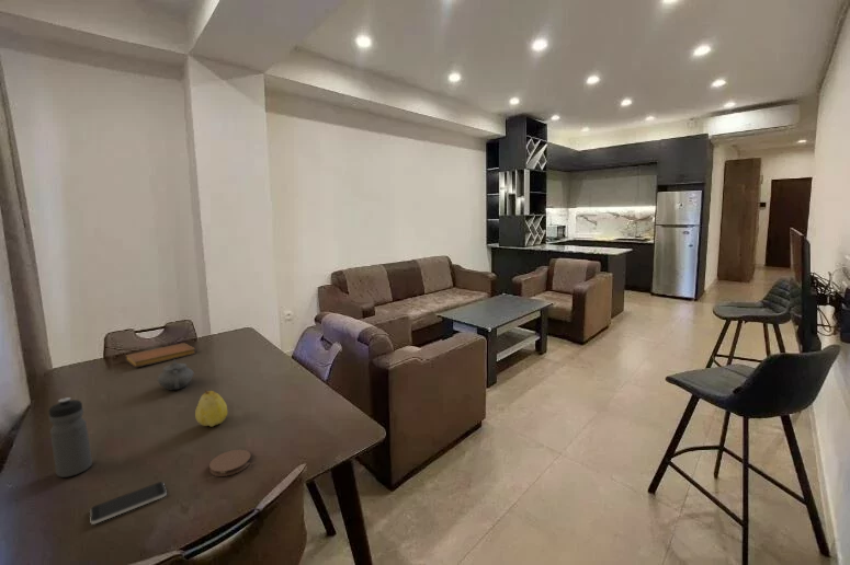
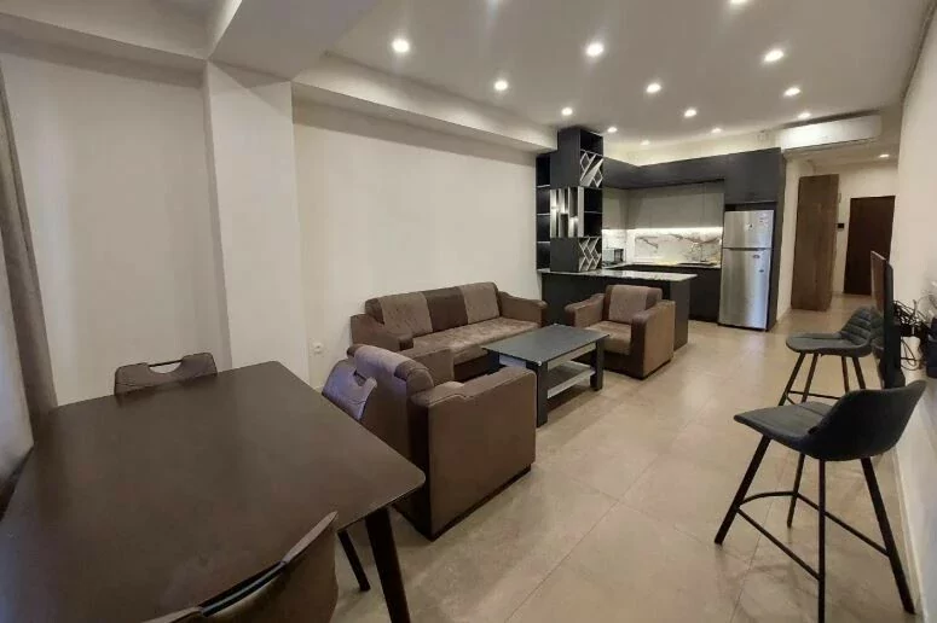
- coaster [208,449,251,477]
- fruit [194,389,228,428]
- teapot [157,358,194,391]
- notebook [124,342,196,368]
- water bottle [47,396,93,478]
- smartphone [89,481,168,526]
